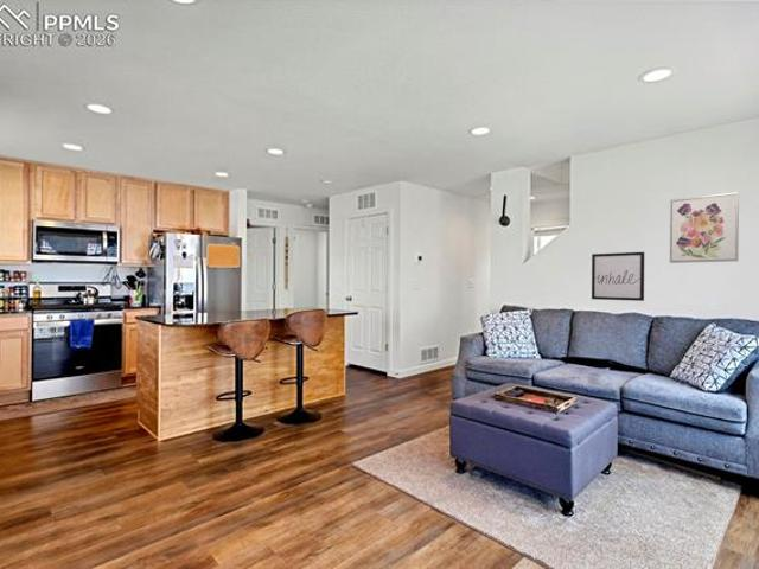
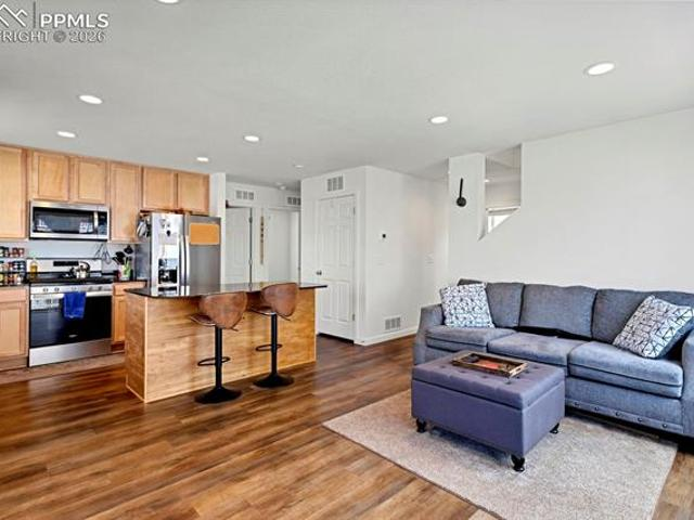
- wall art [669,191,740,264]
- wall art [591,251,645,302]
